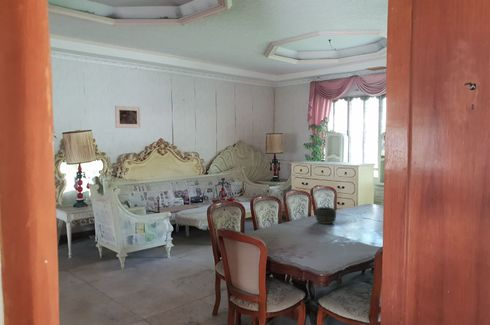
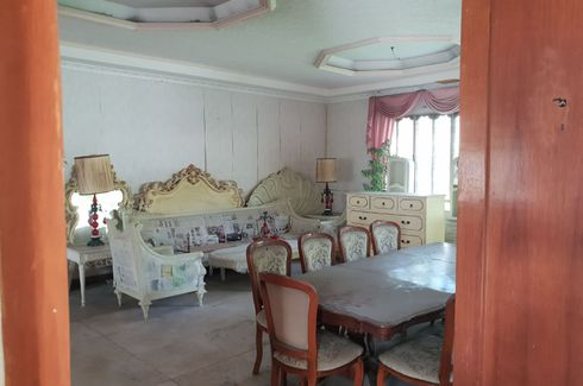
- bowl [314,206,337,225]
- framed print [114,105,142,129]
